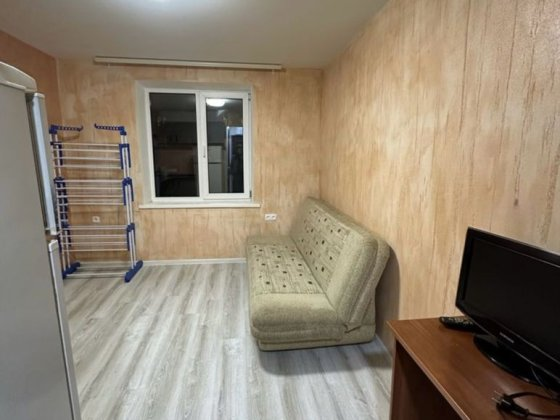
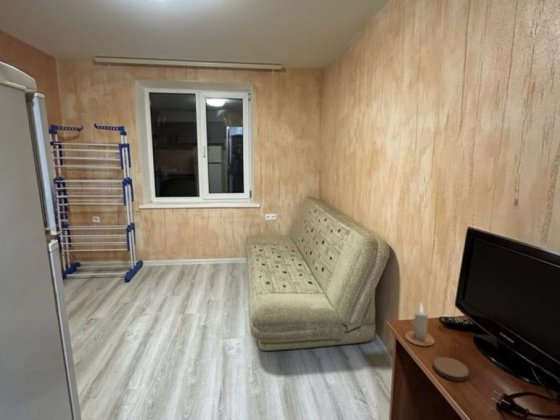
+ coaster [433,356,470,382]
+ candle [404,301,435,347]
